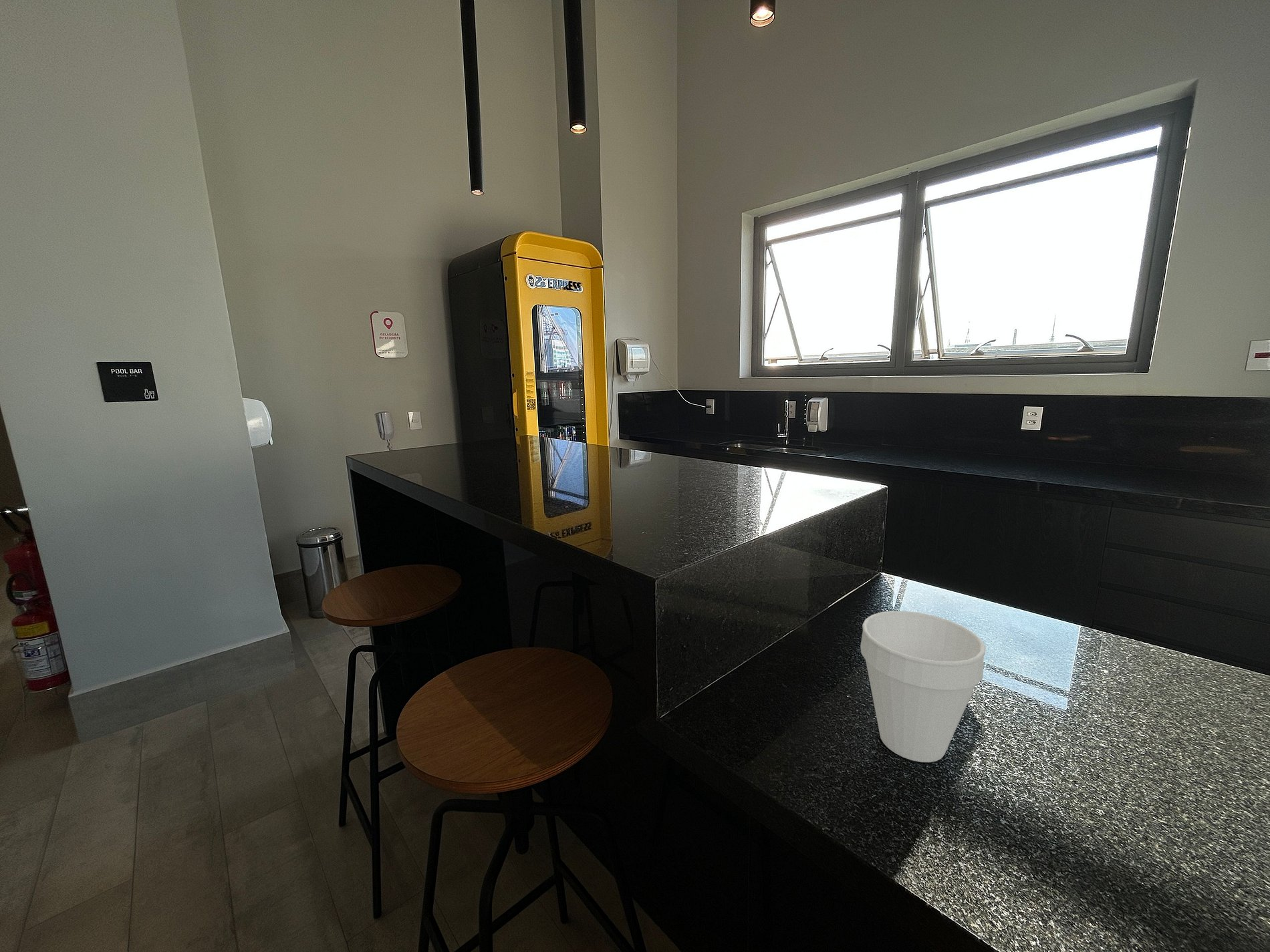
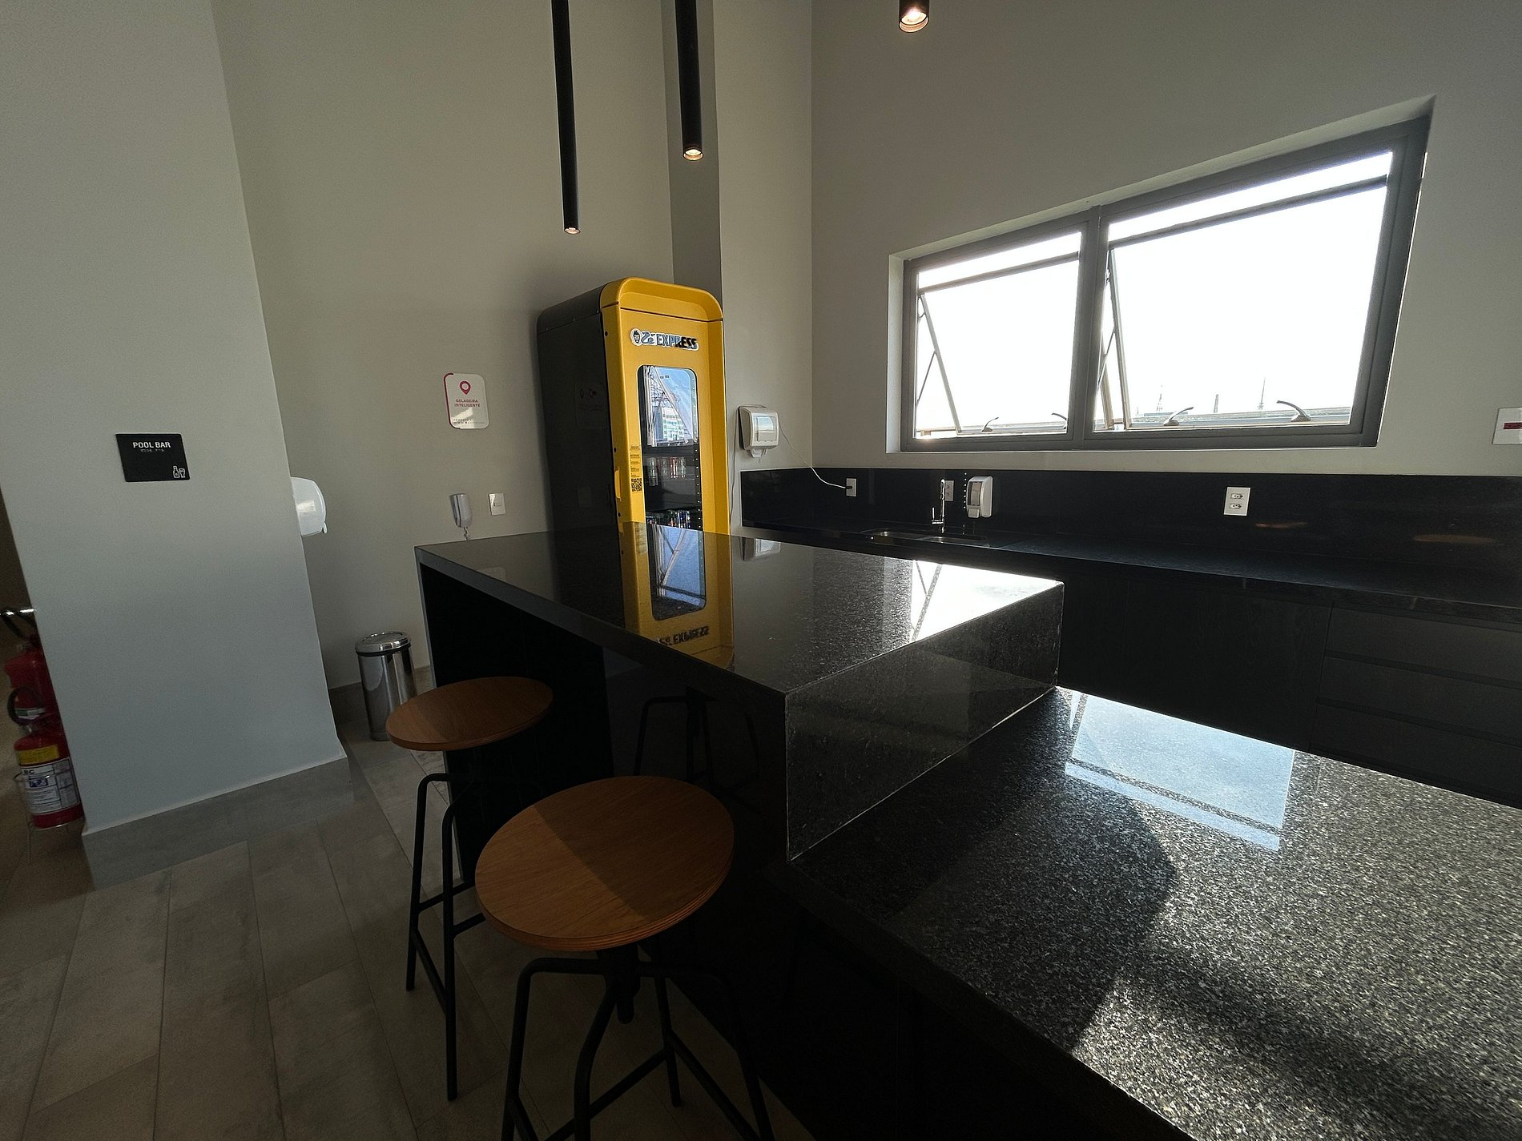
- cup [860,610,986,763]
